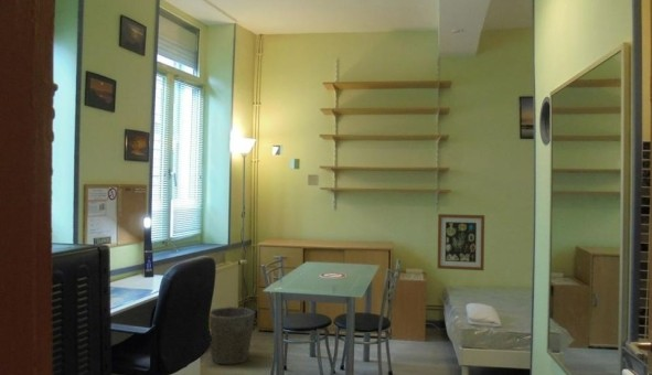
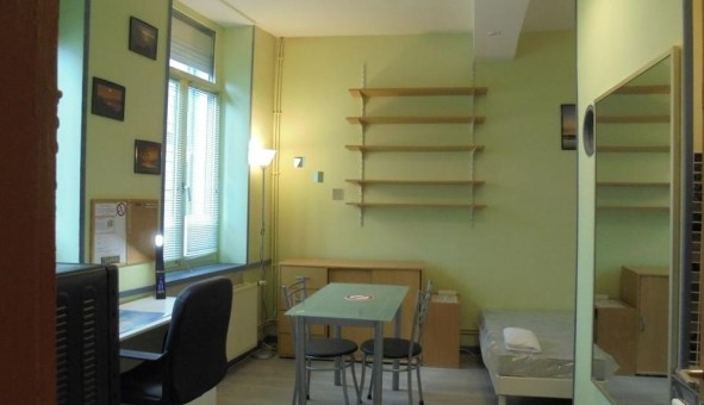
- waste bin [209,306,257,366]
- wall art [436,213,485,271]
